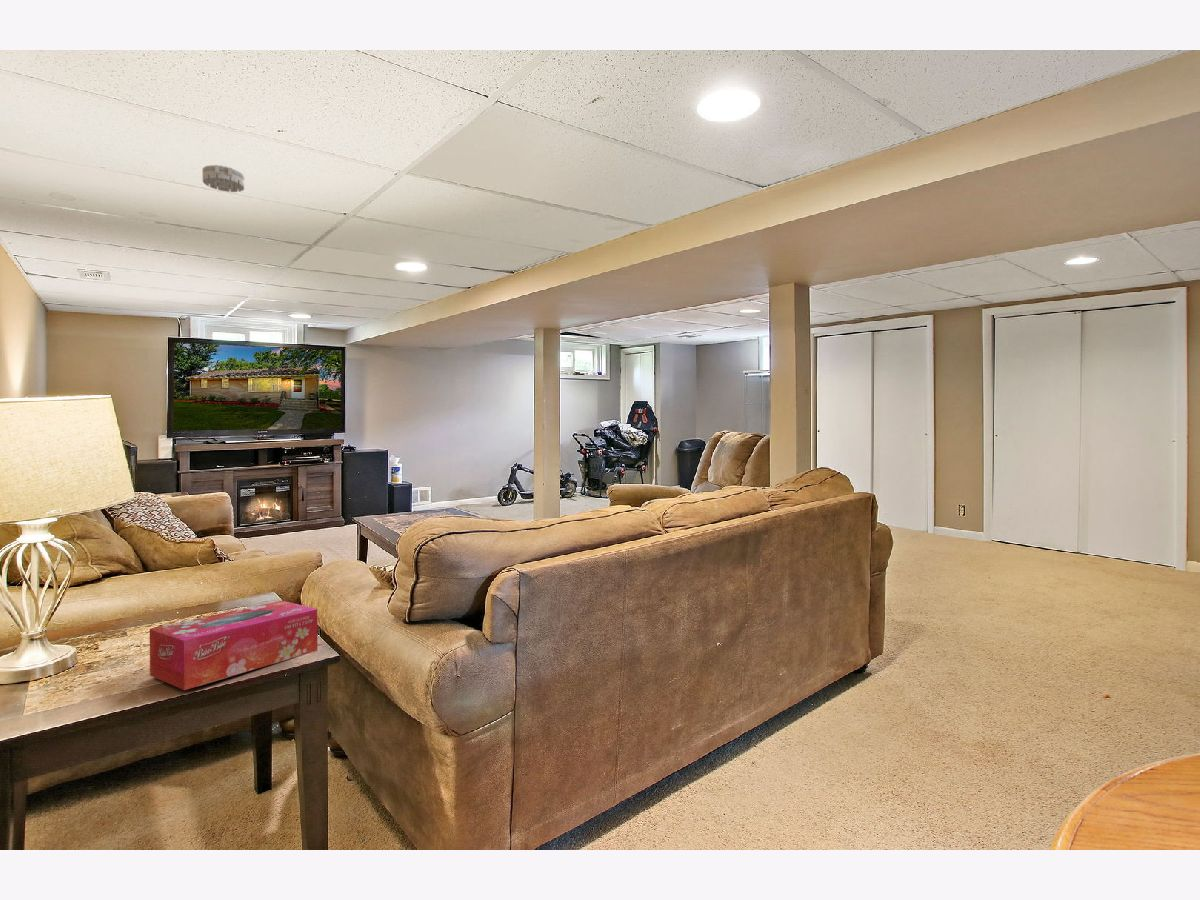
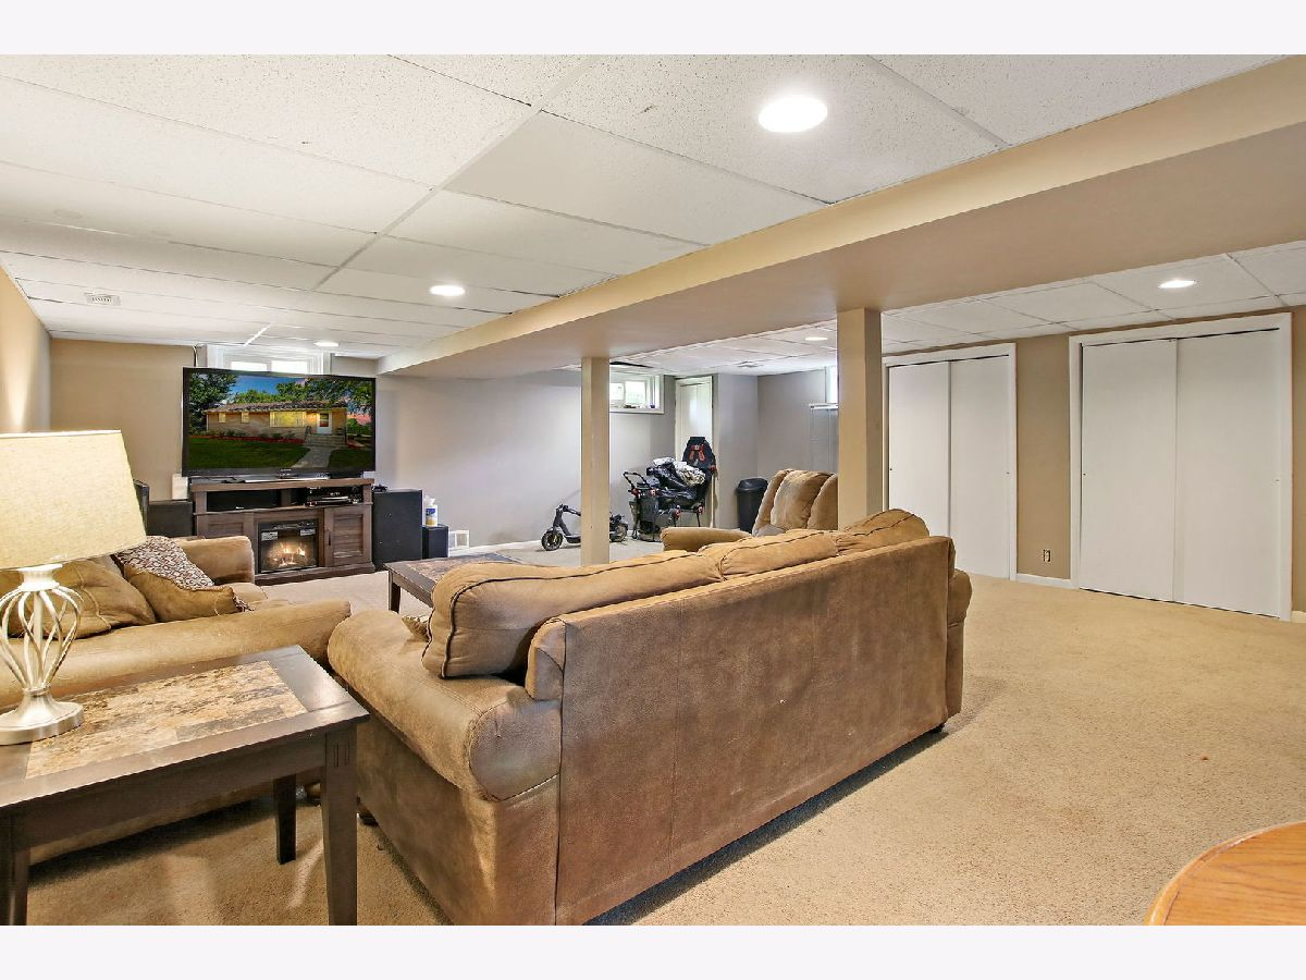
- tissue box [149,600,319,691]
- smoke detector [201,164,245,193]
